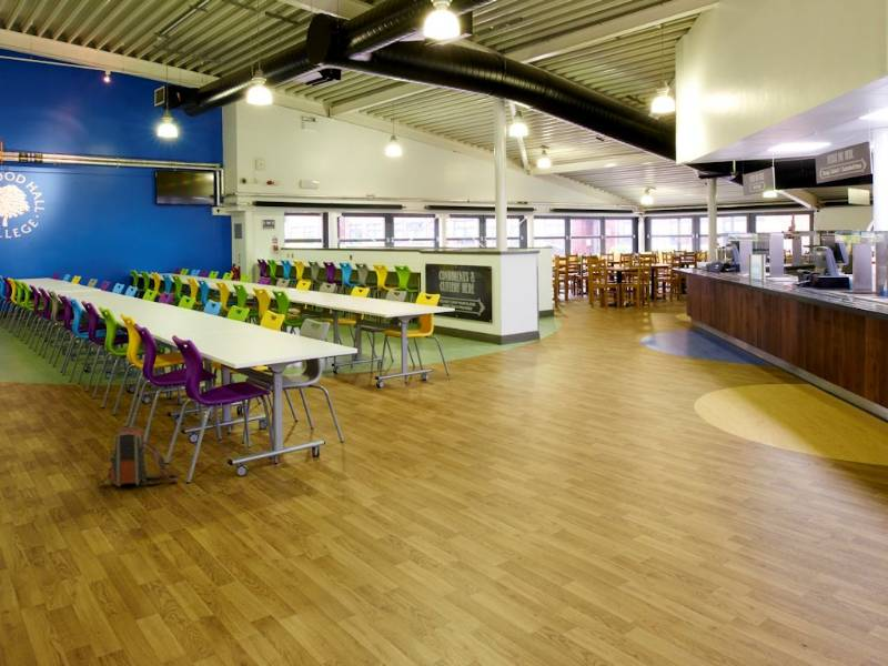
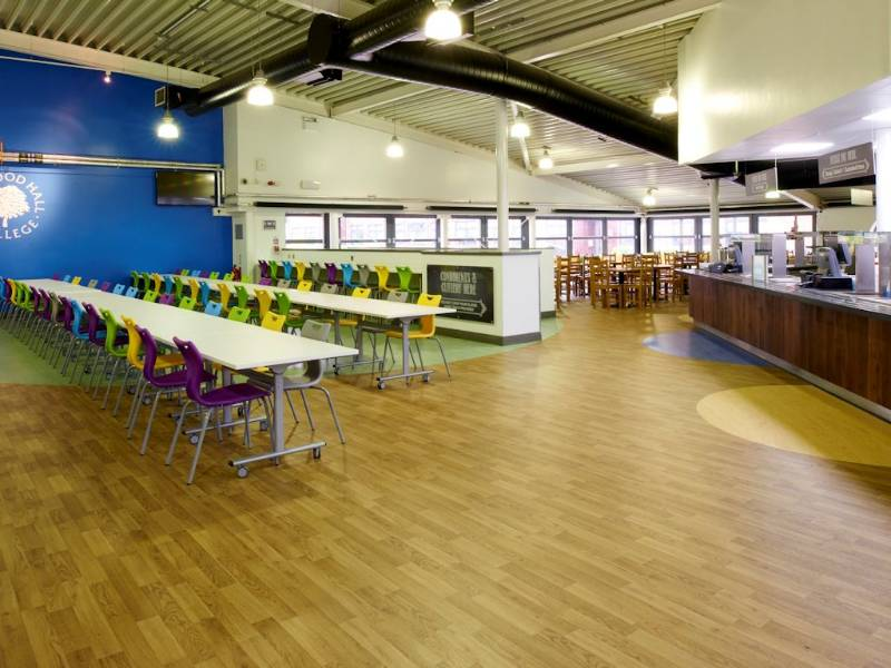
- backpack [95,426,180,487]
